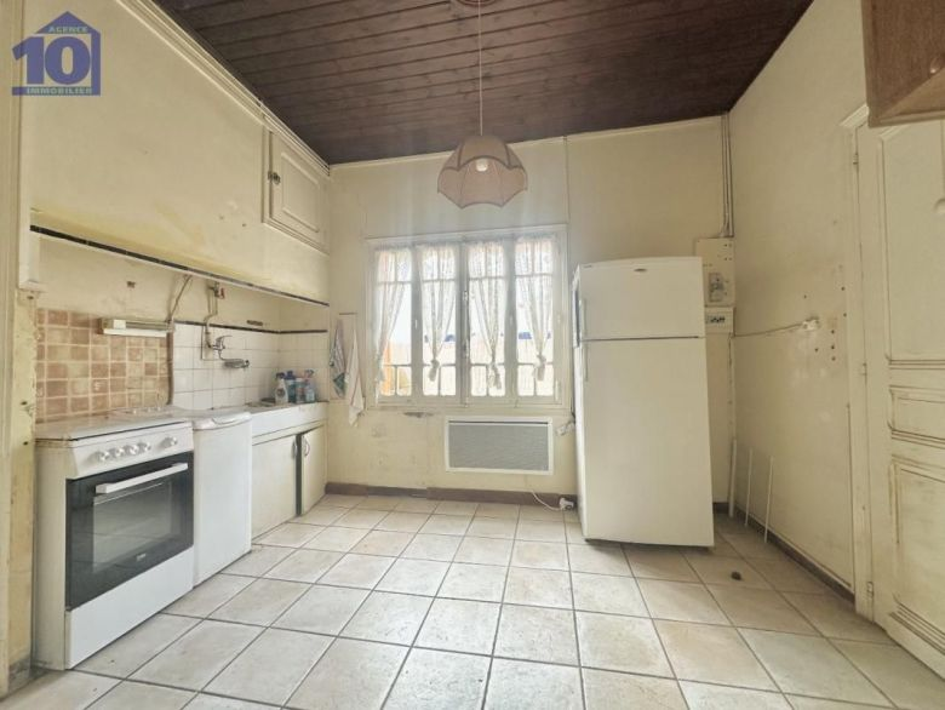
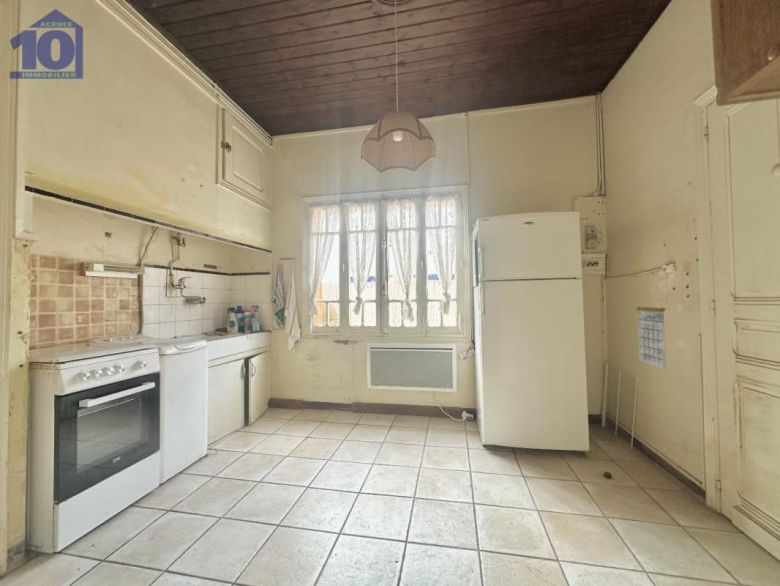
+ calendar [635,293,667,370]
